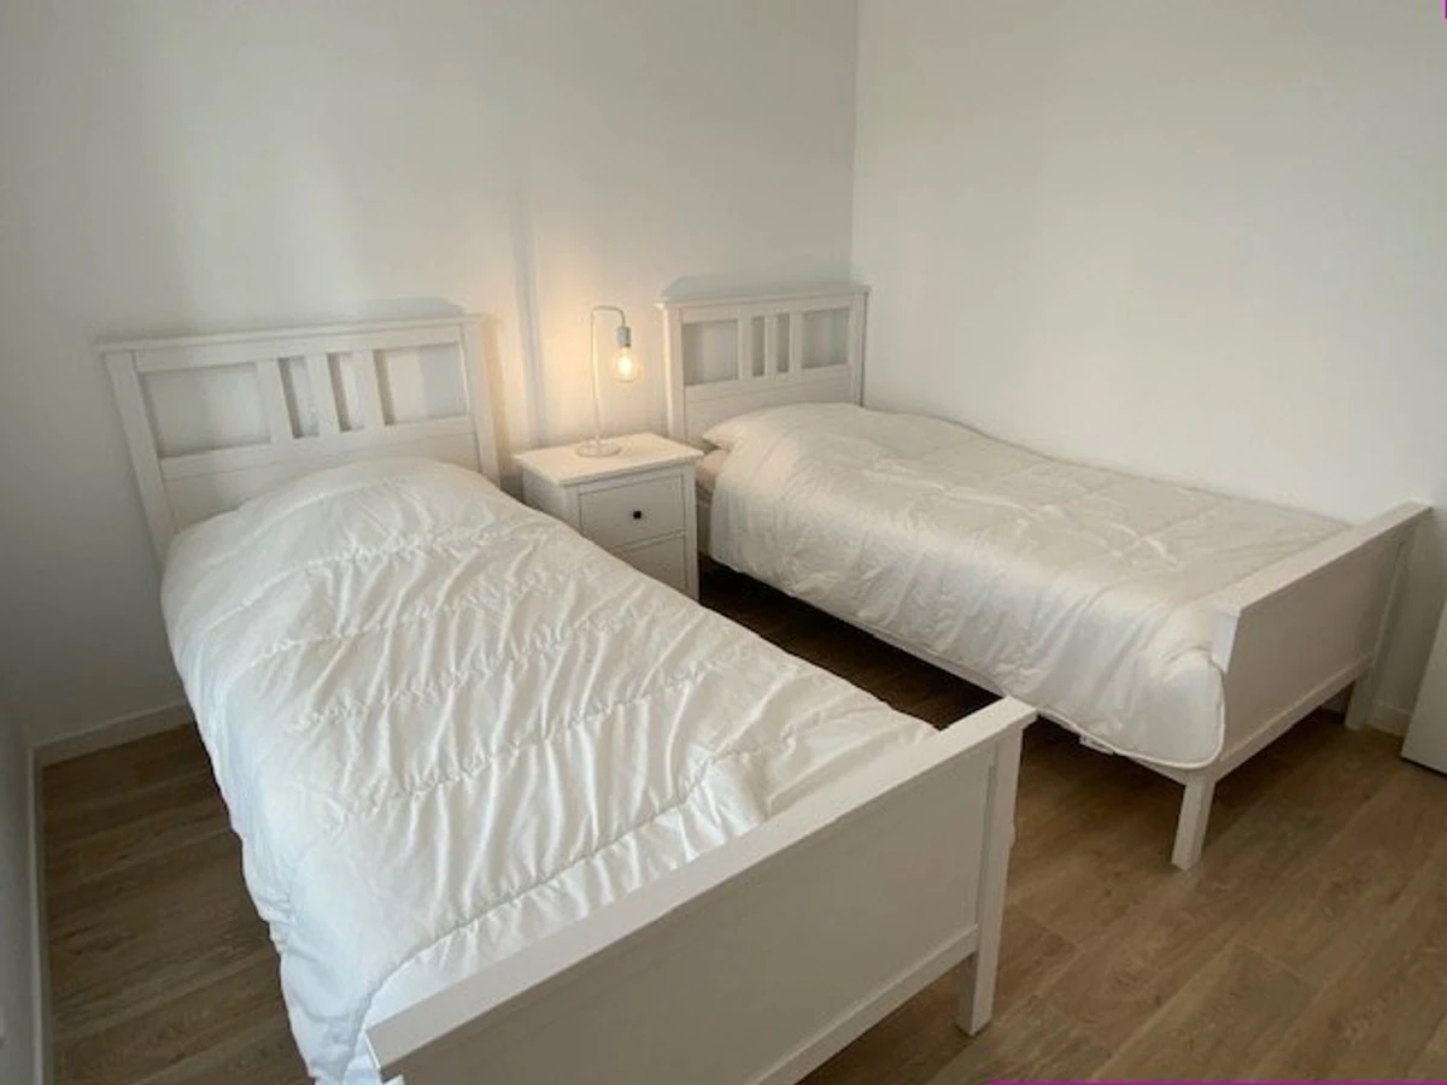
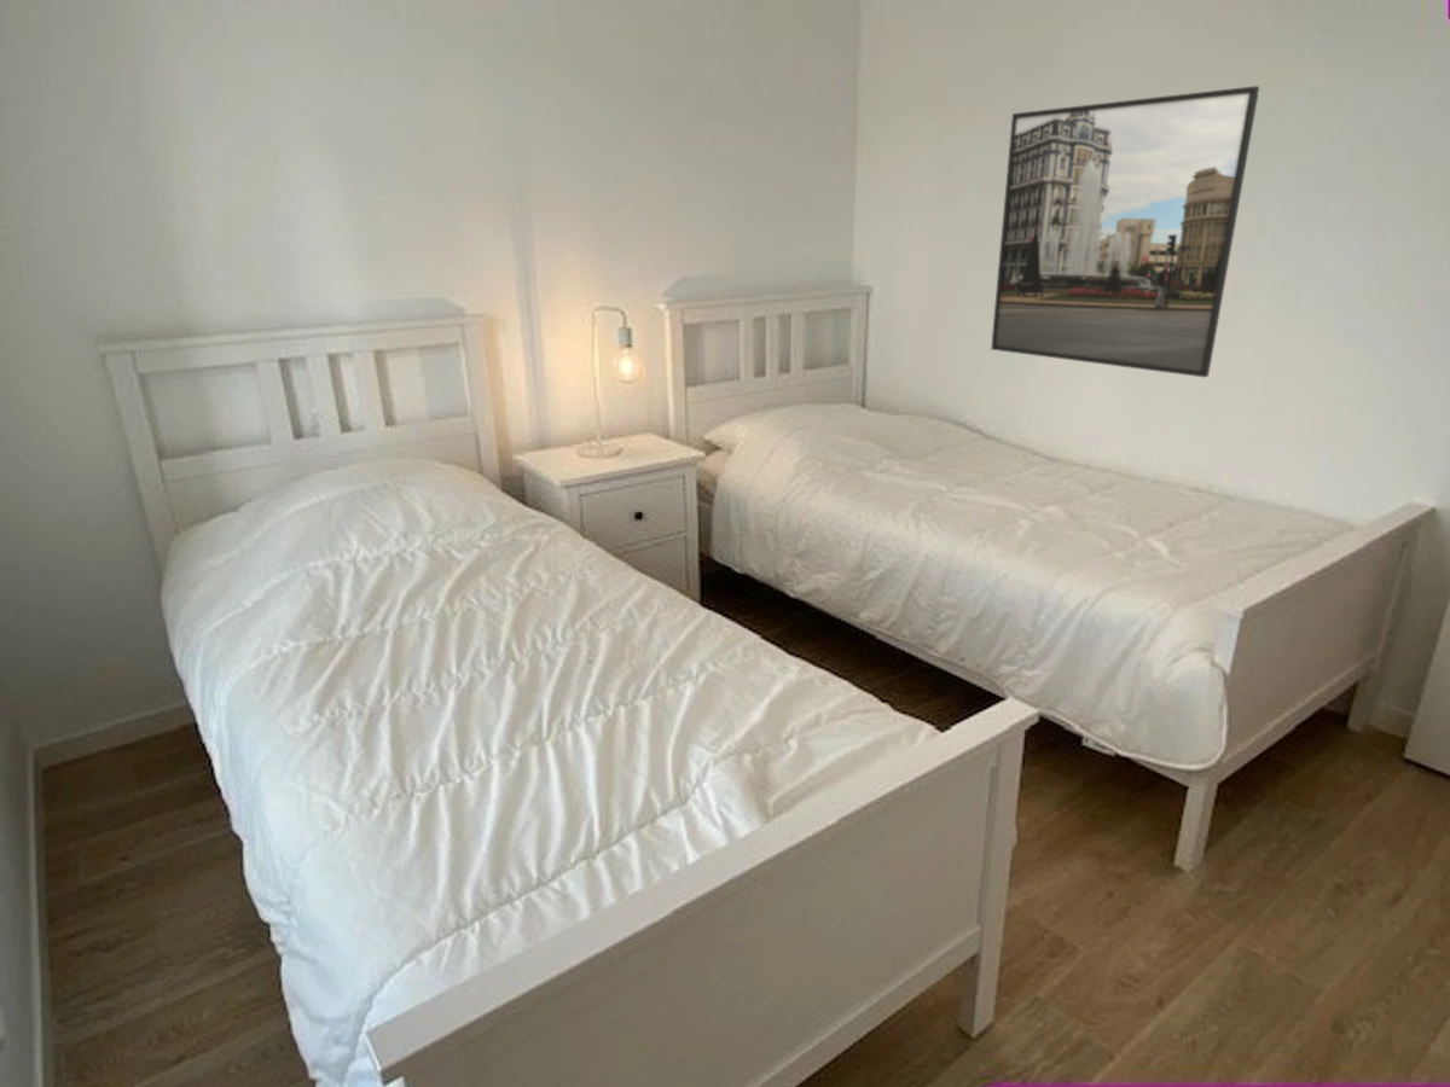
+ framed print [990,85,1260,378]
